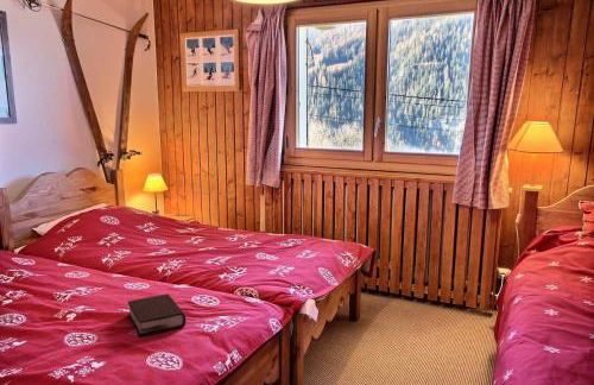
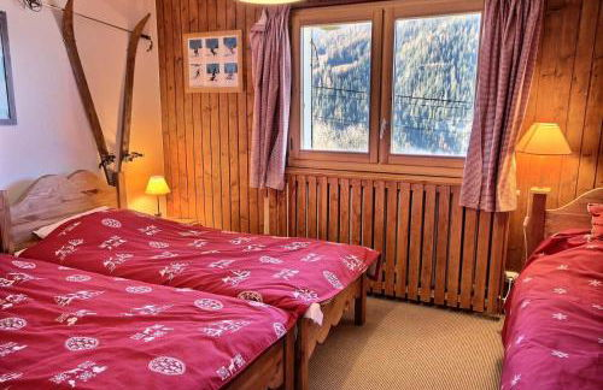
- bible [126,292,187,339]
